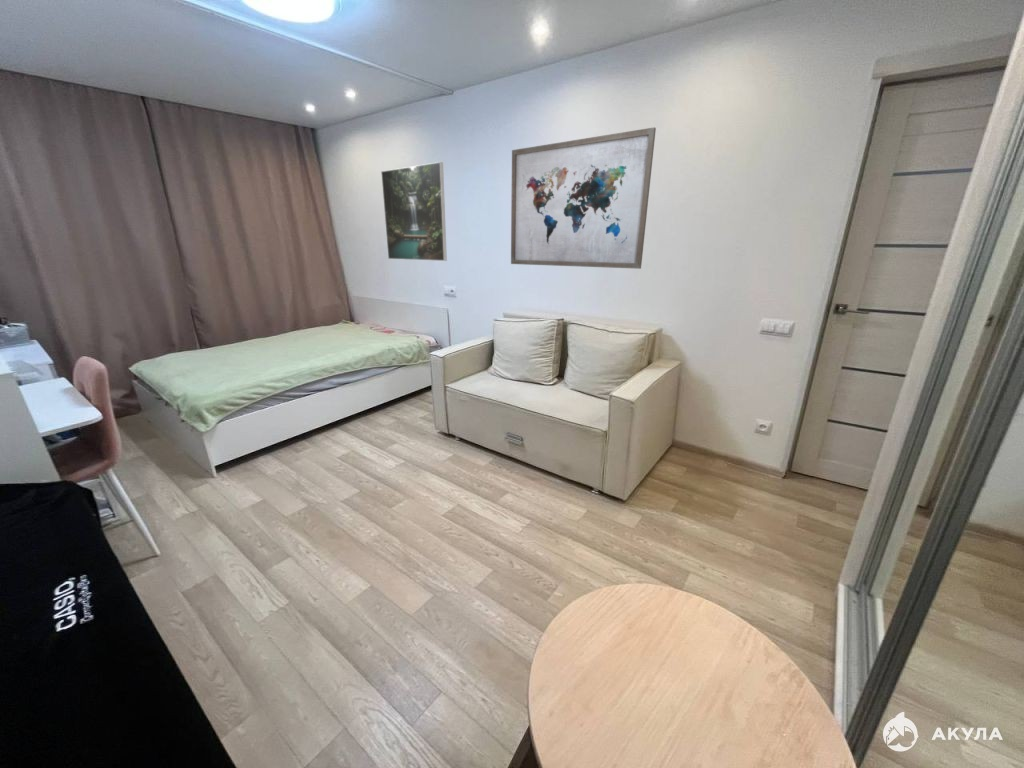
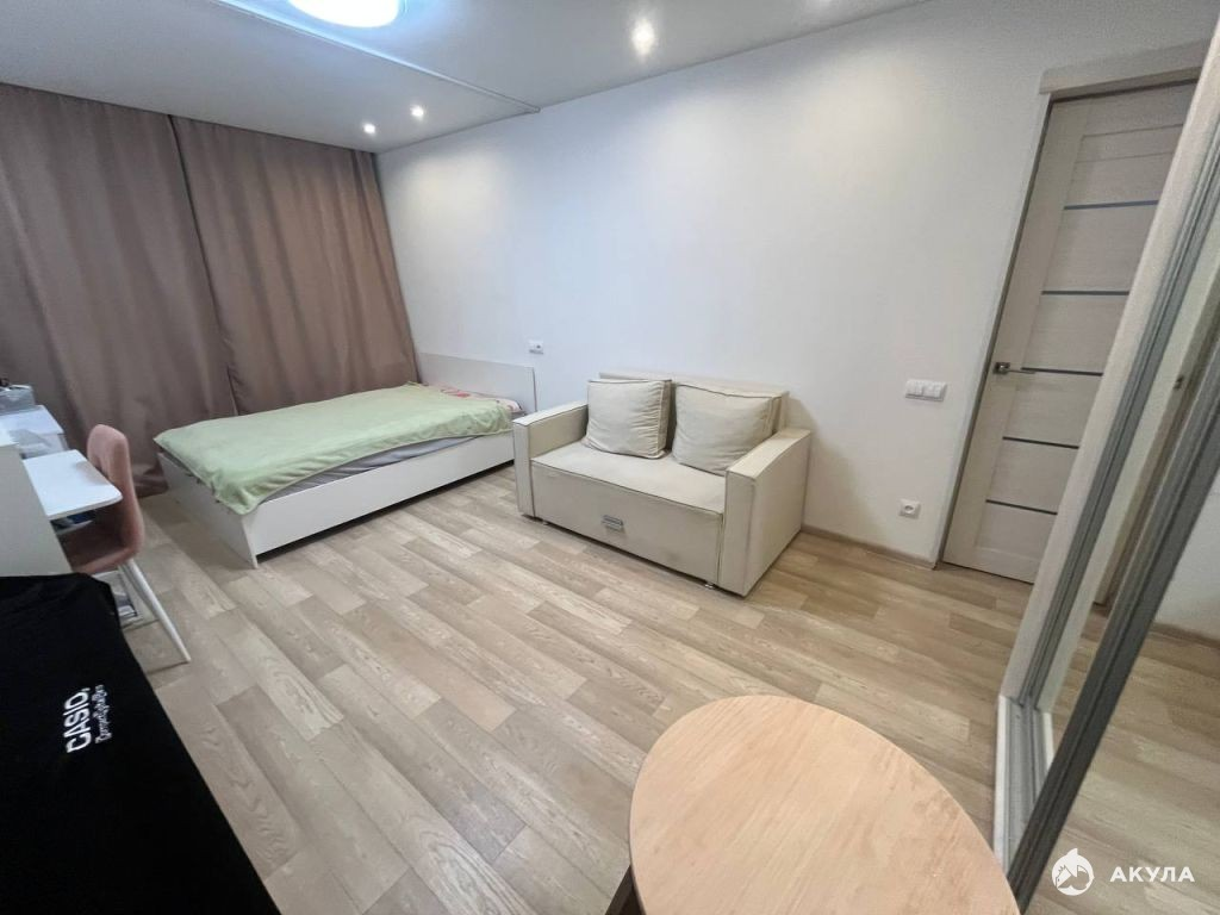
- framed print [380,161,448,262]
- wall art [510,126,657,270]
